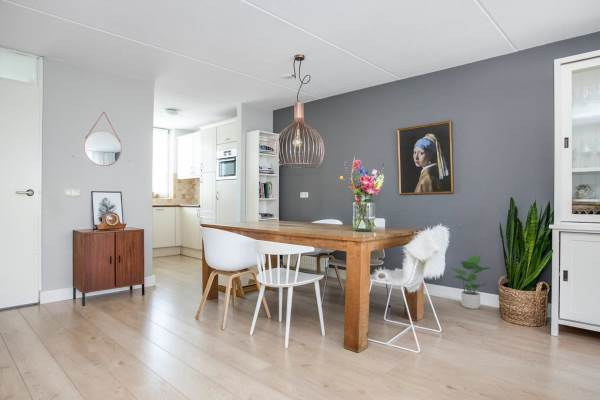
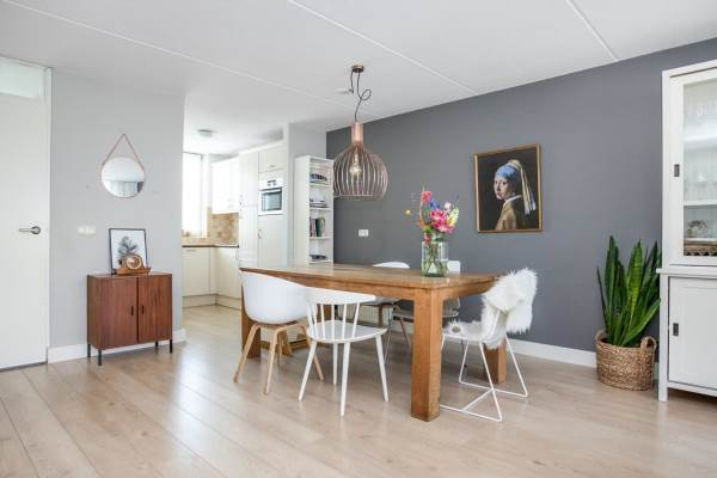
- potted plant [449,254,493,310]
